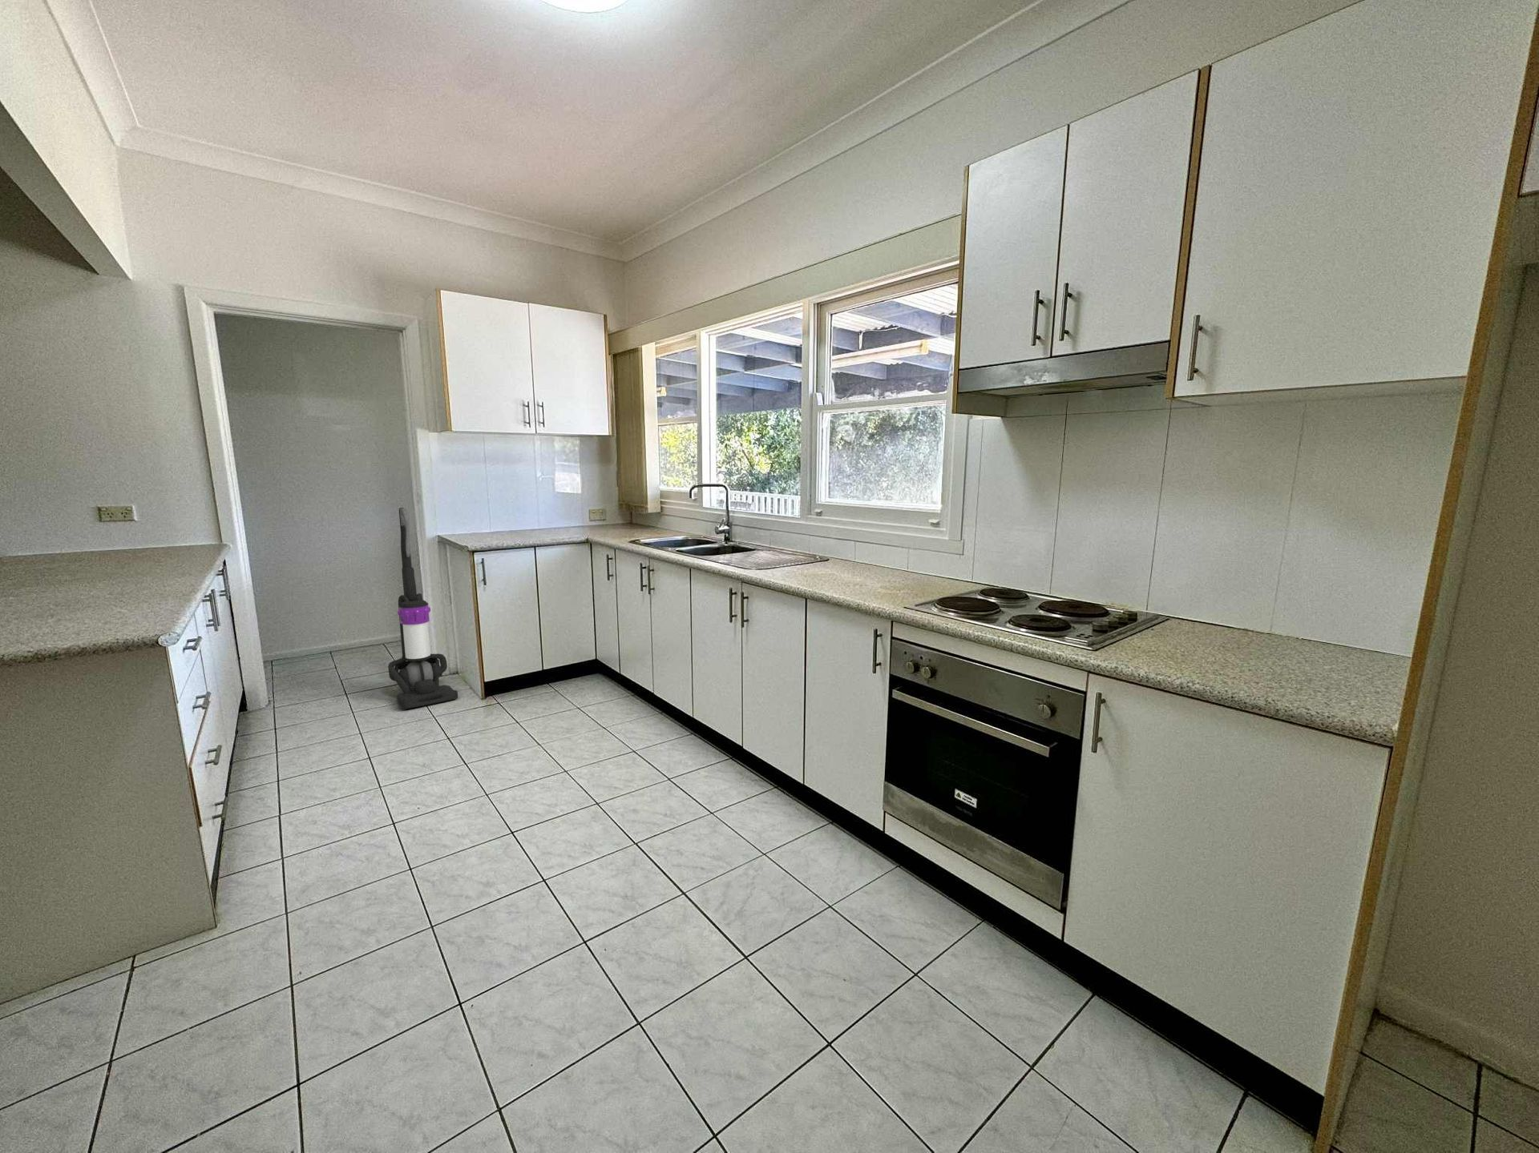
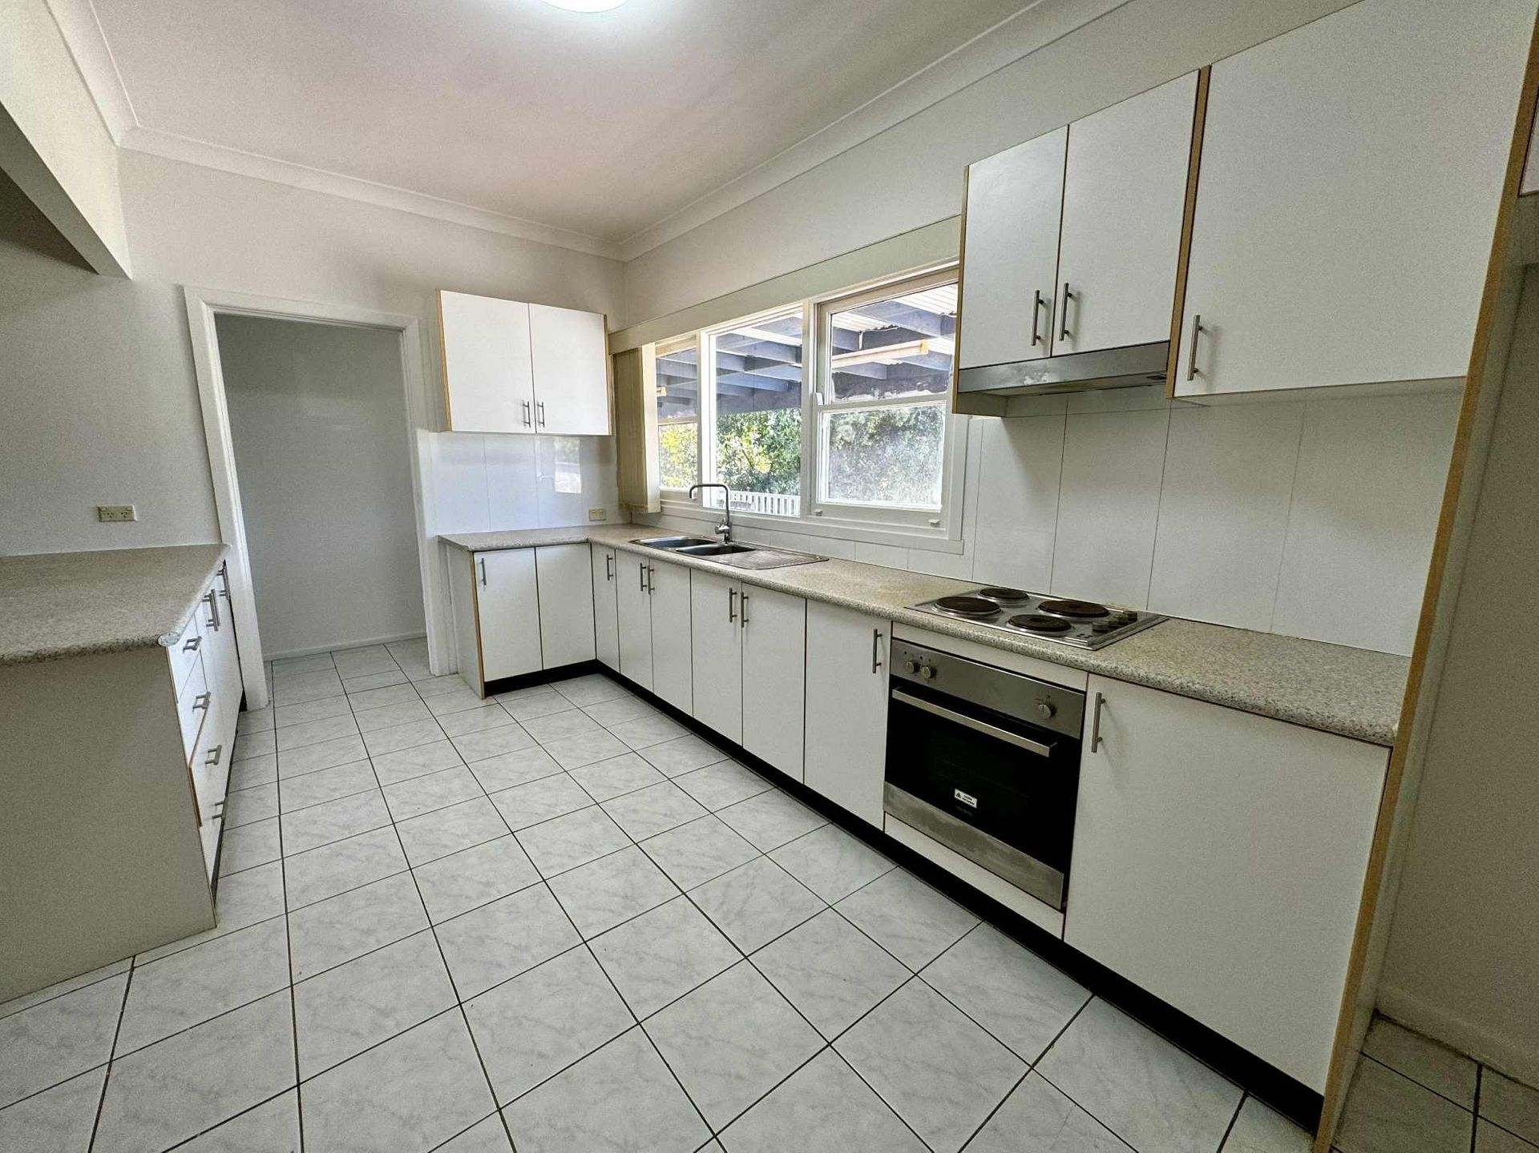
- vacuum cleaner [387,506,458,710]
